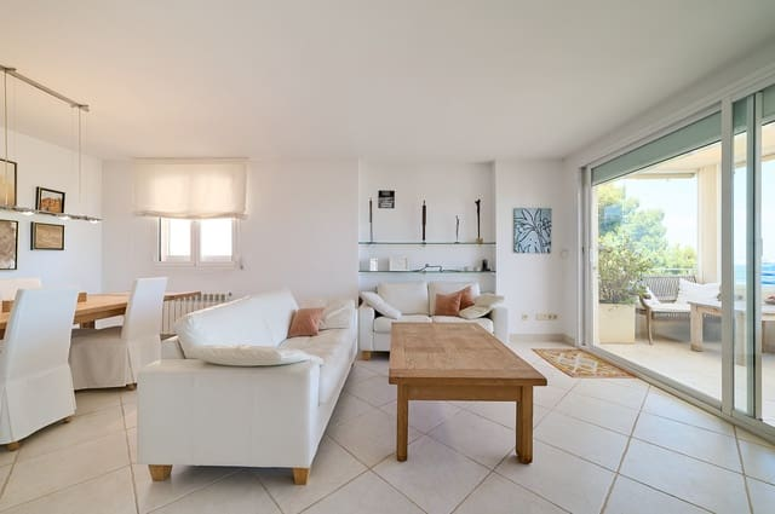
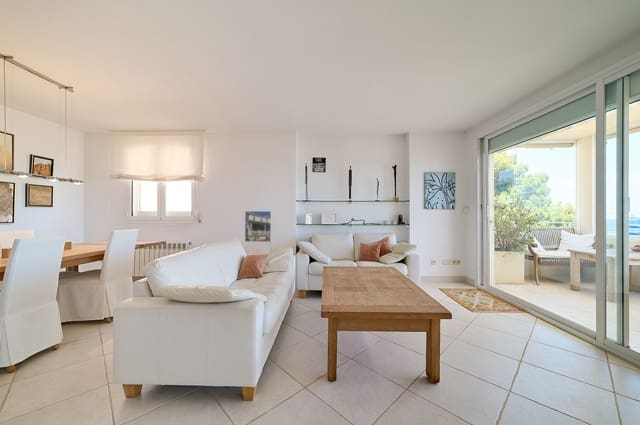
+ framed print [244,210,272,243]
